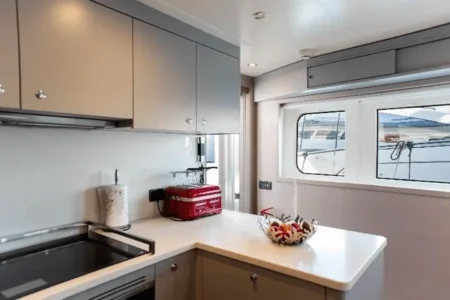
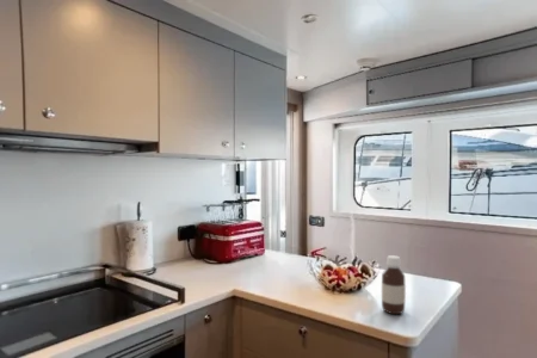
+ bottle [381,254,407,315]
